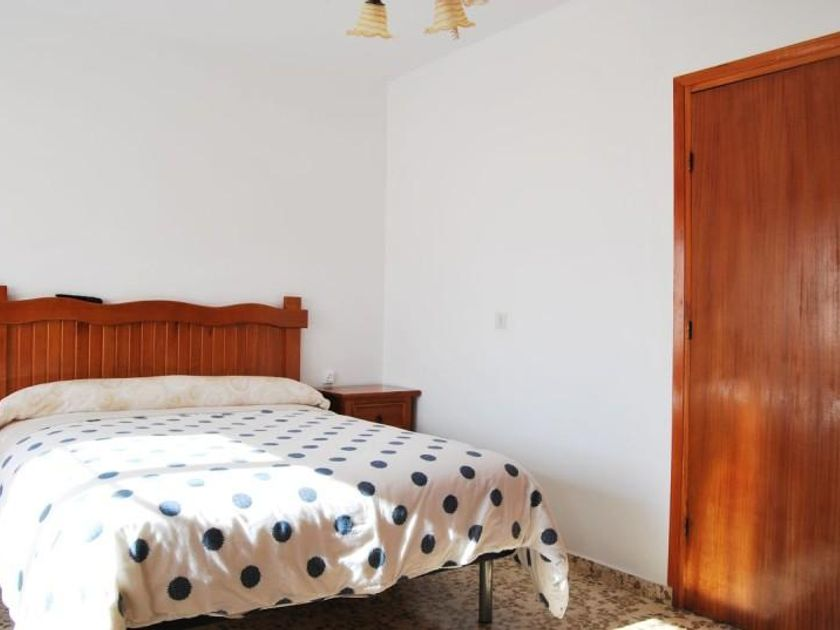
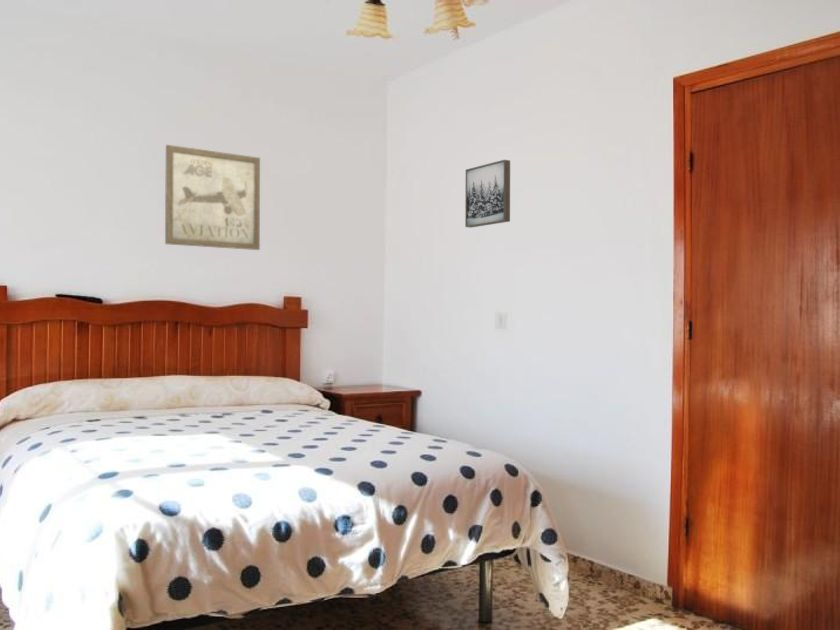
+ wall art [464,159,511,229]
+ wall art [164,144,261,251]
